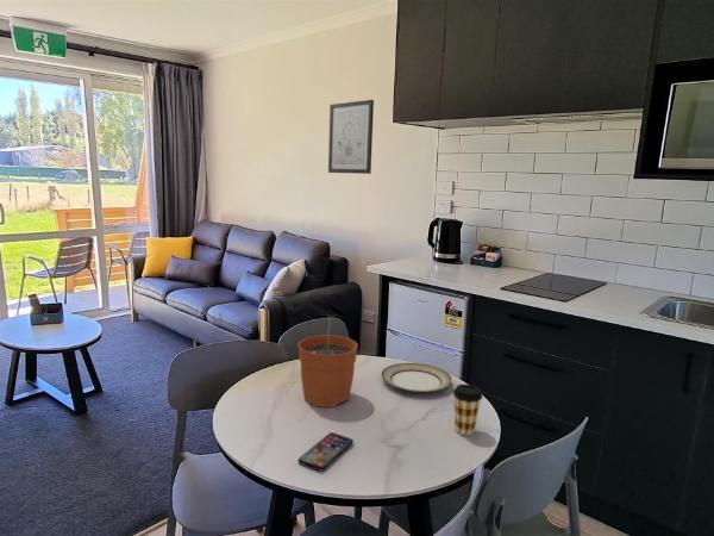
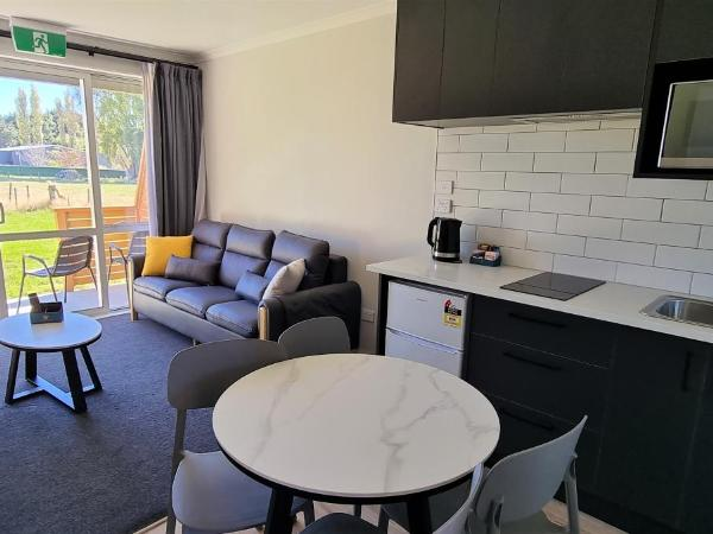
- plate [381,362,453,393]
- wall art [327,99,375,175]
- smartphone [298,431,355,472]
- coffee cup [452,384,484,437]
- plant pot [298,313,359,409]
